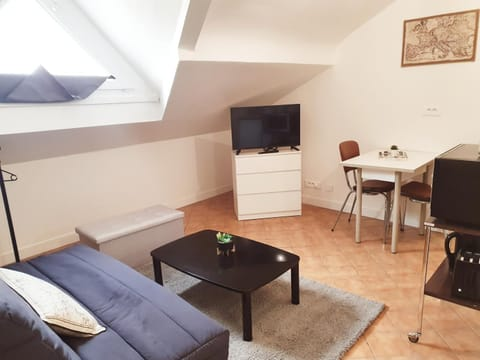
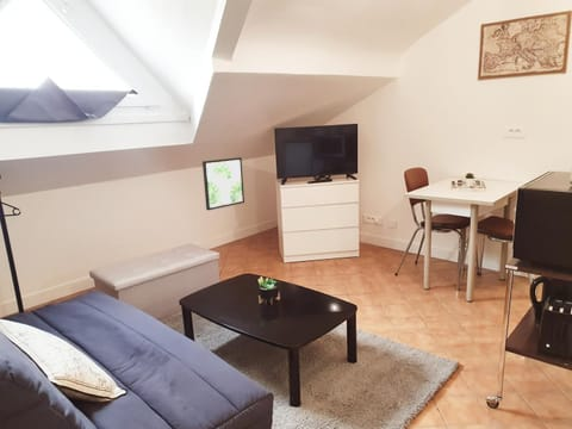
+ wall art [201,156,245,211]
